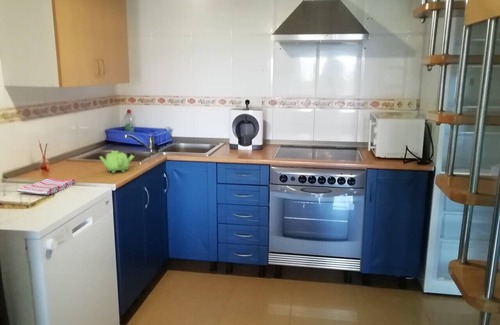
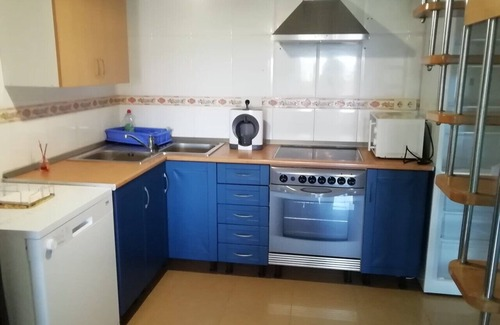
- teapot [98,149,135,174]
- dish towel [16,177,76,196]
